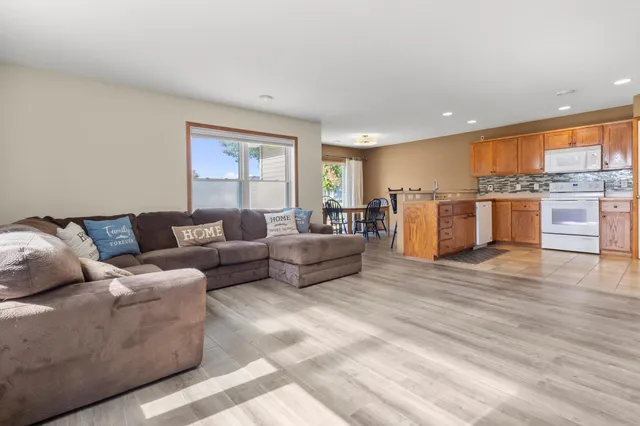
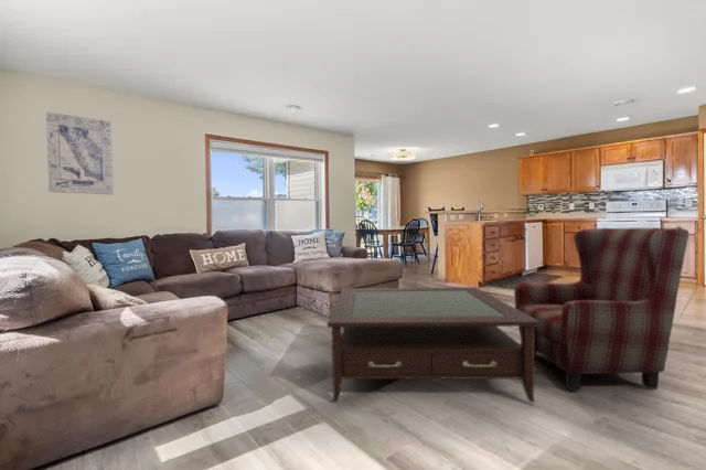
+ coffee table [327,286,541,403]
+ armchair [513,226,691,393]
+ wall art [45,110,115,195]
